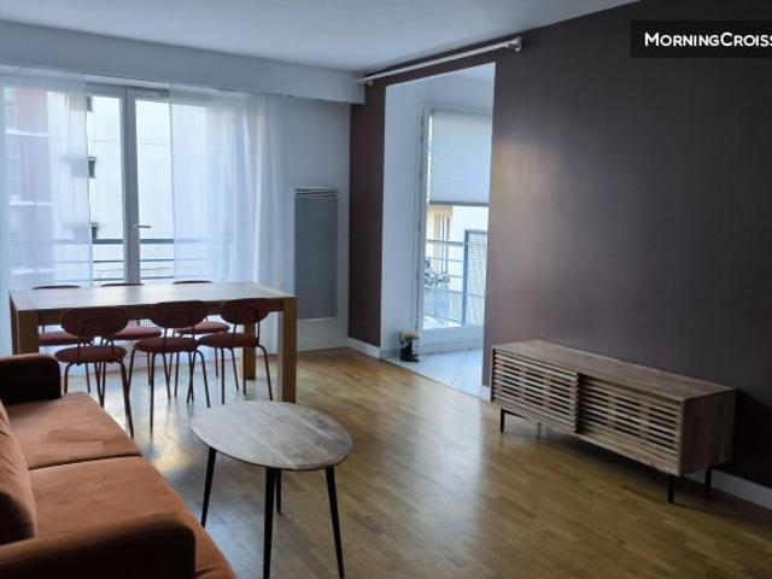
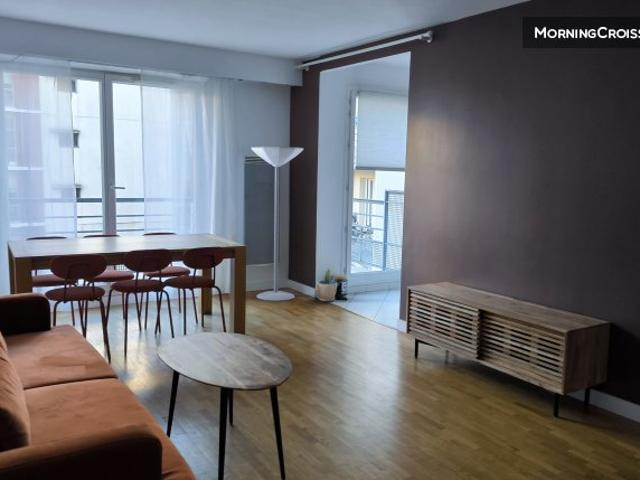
+ potted plant [316,262,338,302]
+ floor lamp [250,146,305,302]
